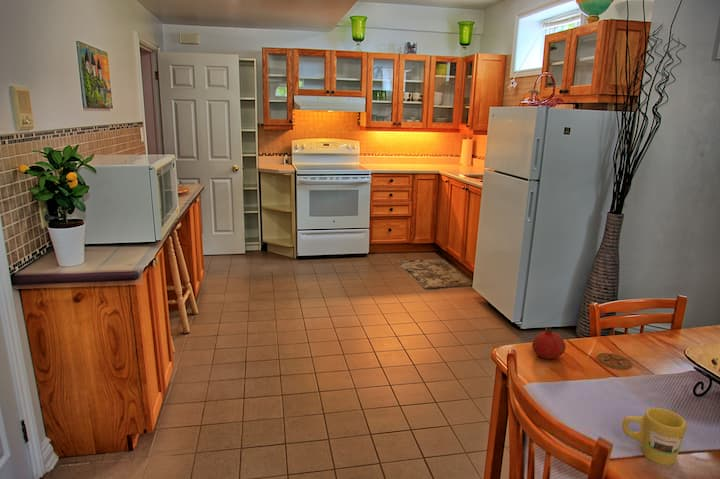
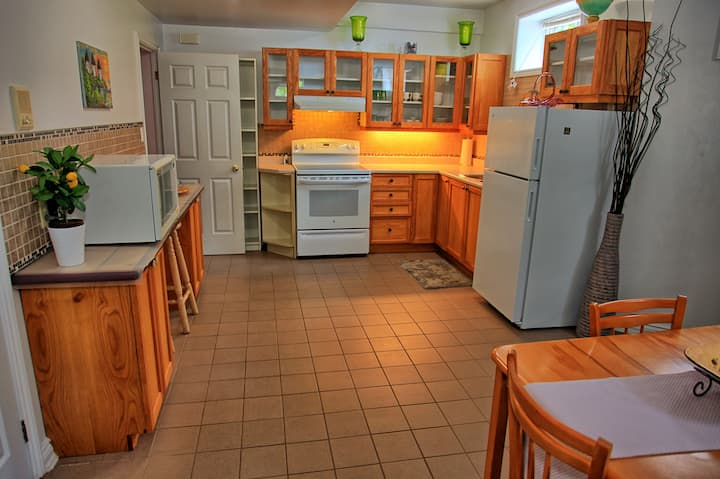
- fruit [531,327,567,360]
- coaster [596,352,633,370]
- mug [621,407,688,466]
